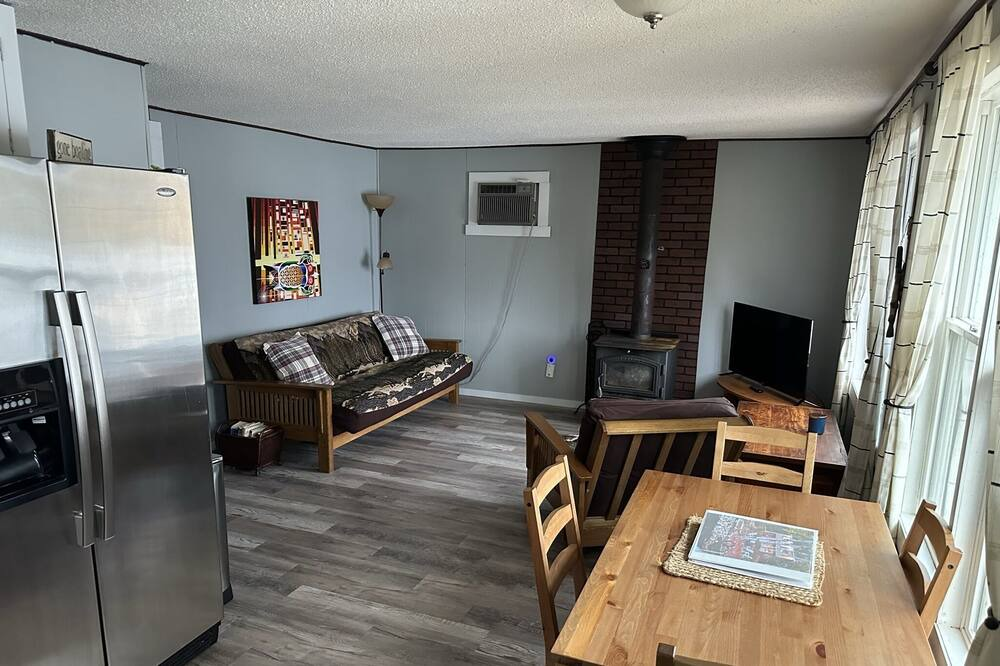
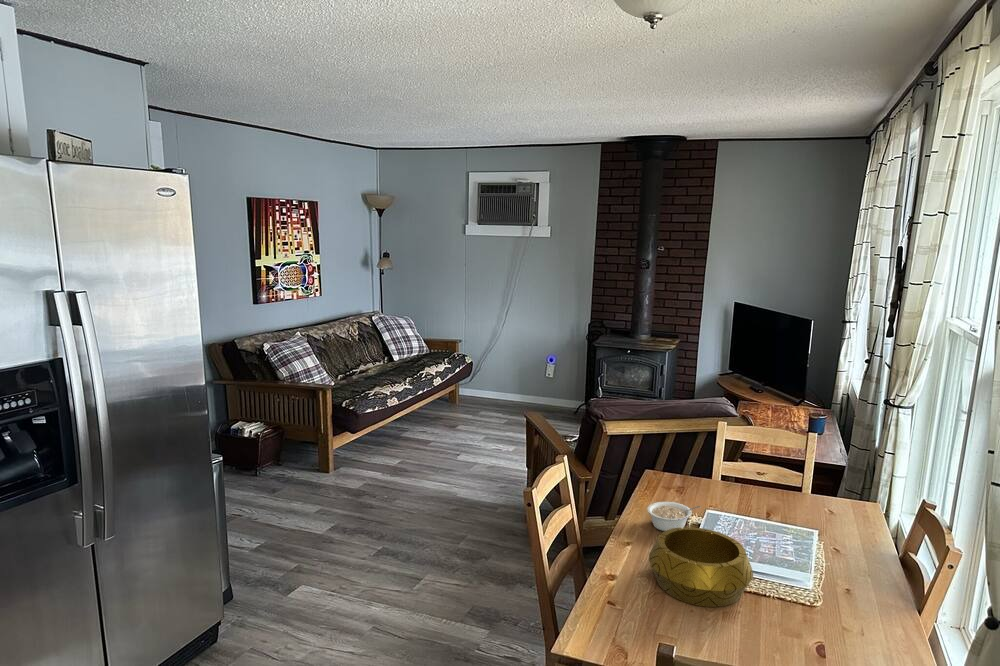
+ legume [646,501,701,532]
+ decorative bowl [648,526,754,608]
